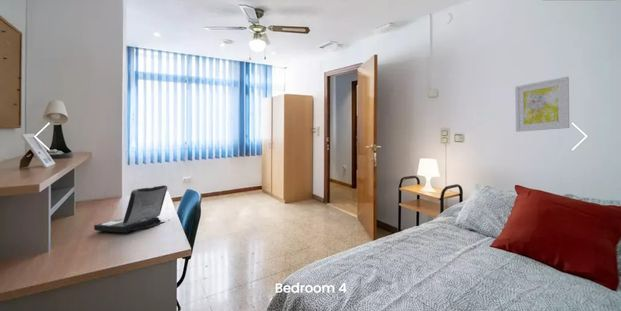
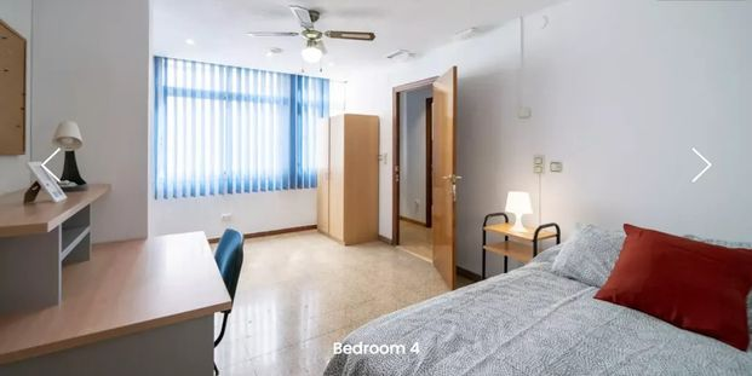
- wall art [514,76,571,133]
- laptop [93,184,171,233]
